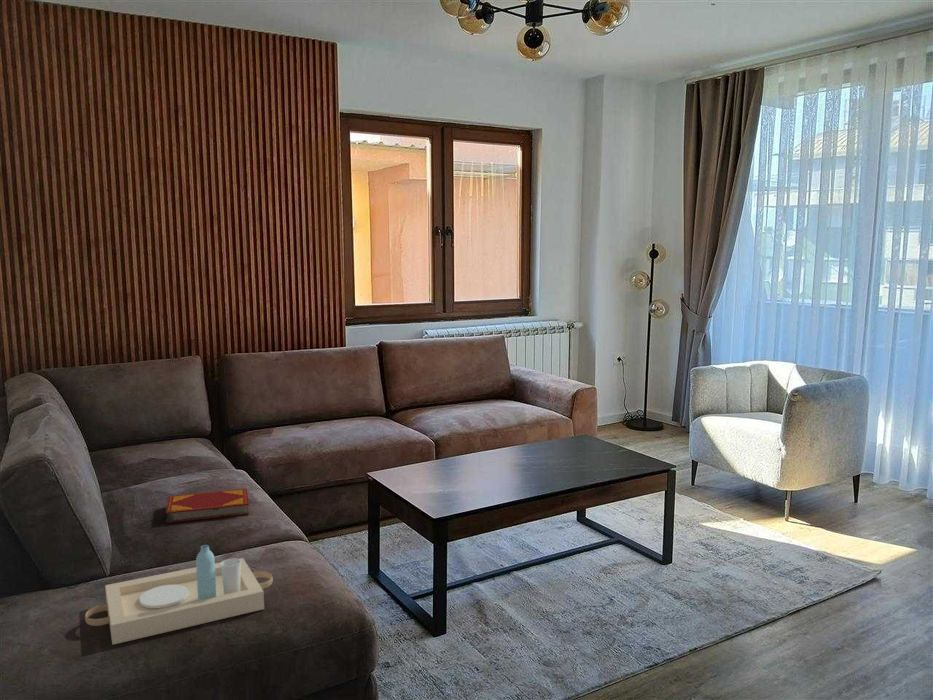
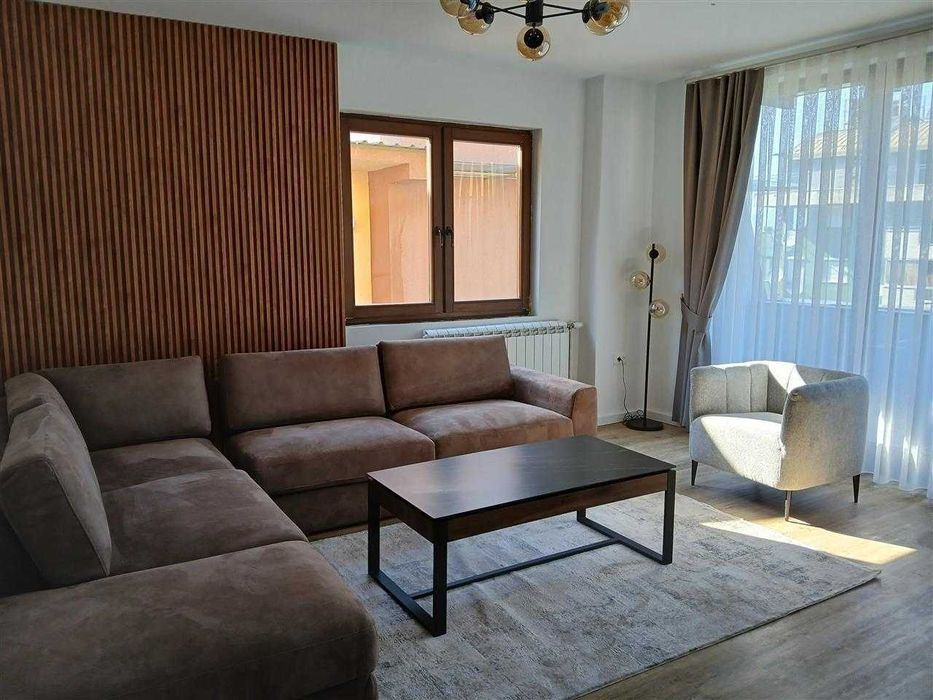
- serving tray [84,544,274,646]
- hardback book [165,487,250,524]
